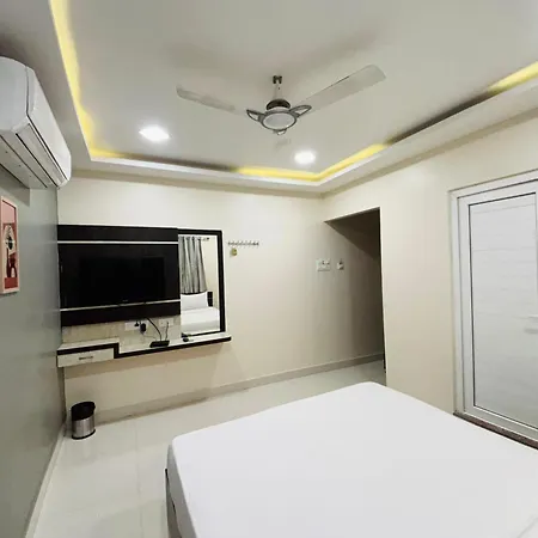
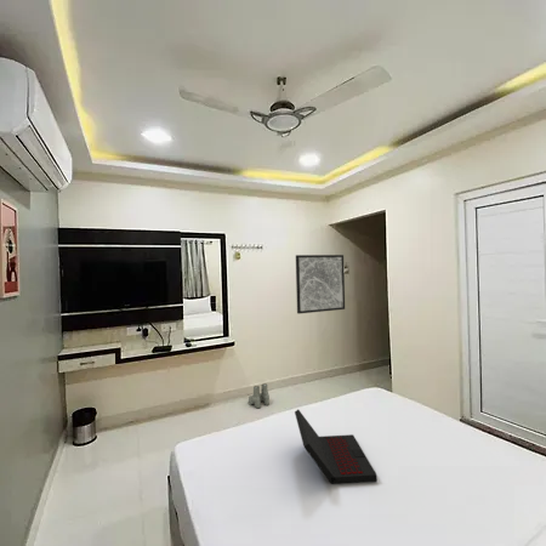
+ boots [248,382,271,409]
+ laptop [294,409,379,485]
+ wall art [295,254,346,314]
